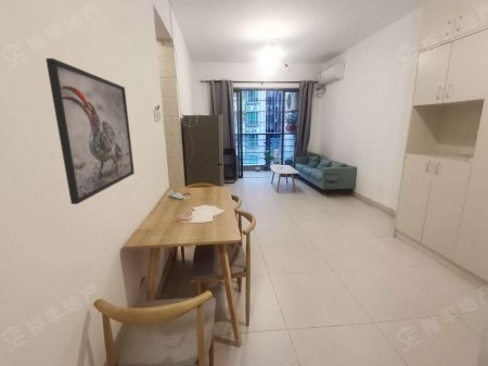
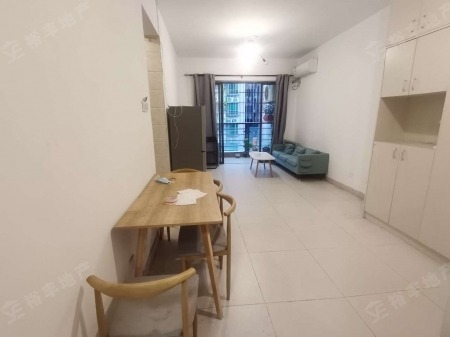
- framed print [44,58,136,205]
